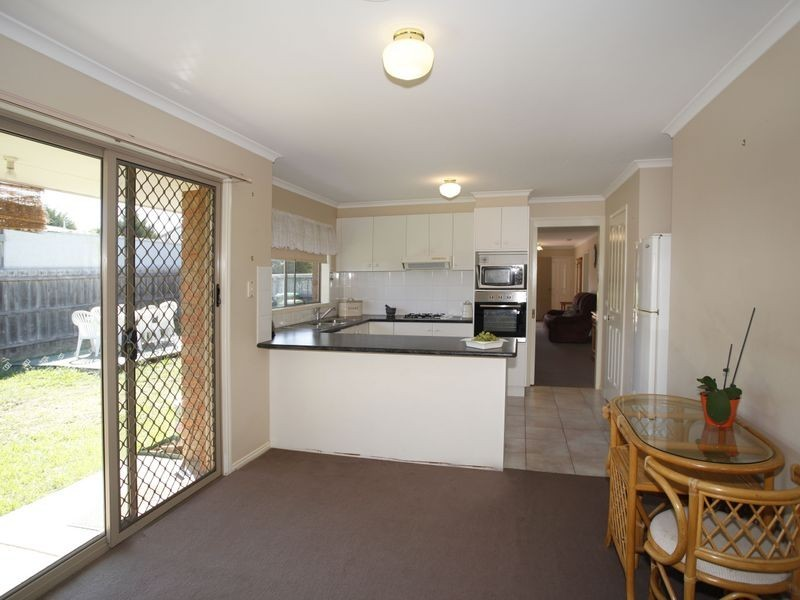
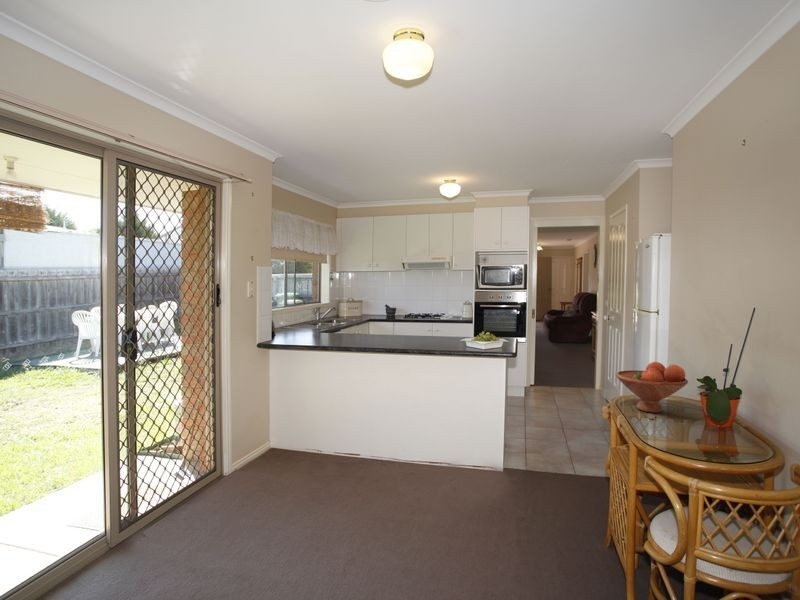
+ fruit bowl [615,361,689,414]
